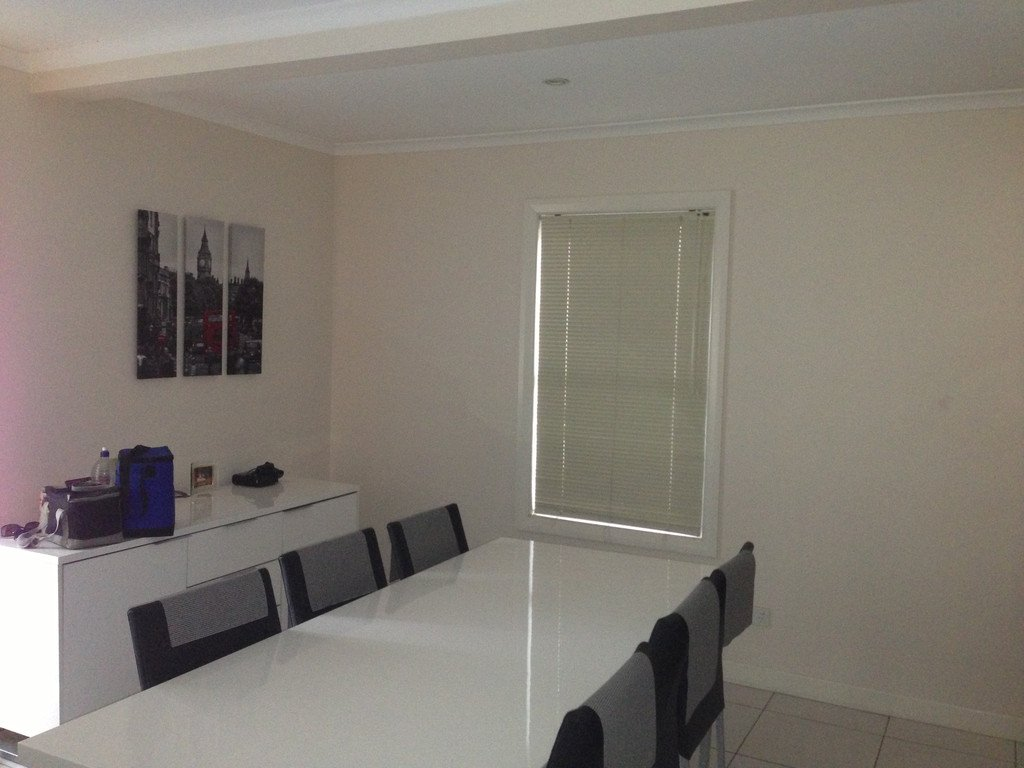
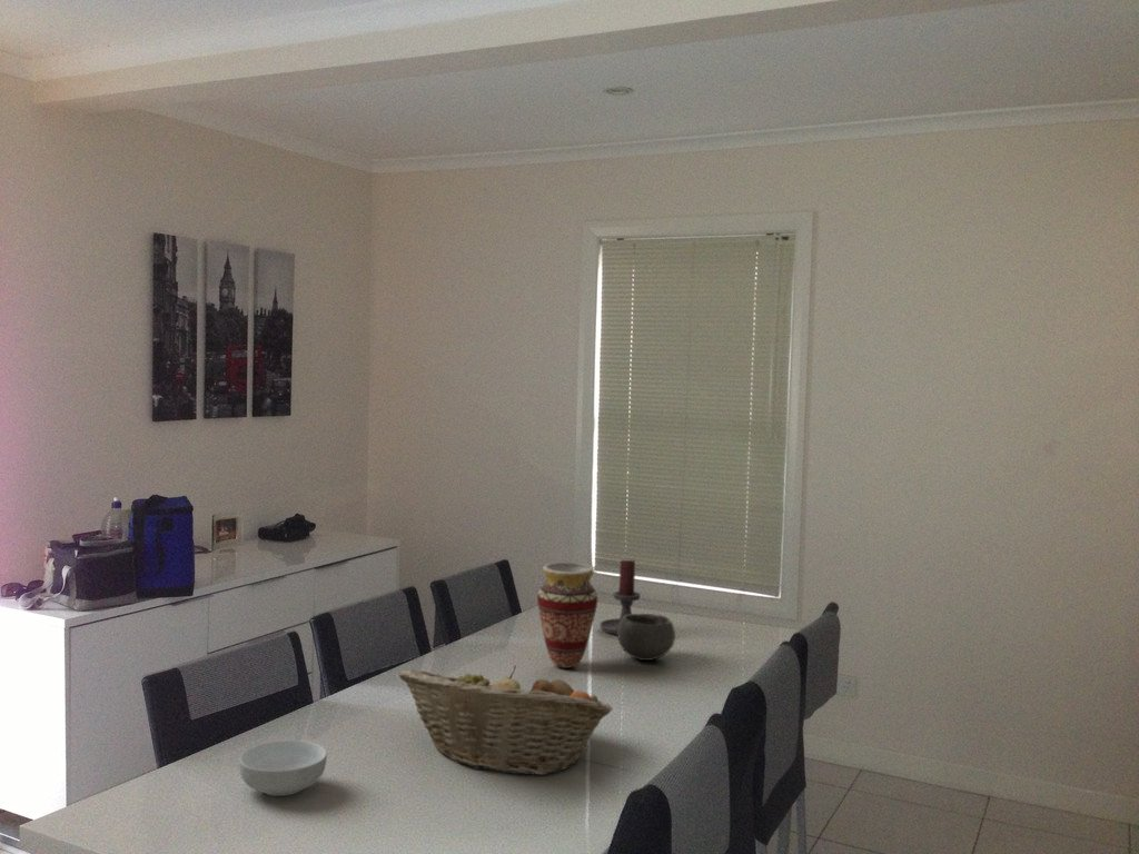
+ candle holder [598,559,642,636]
+ fruit basket [397,665,613,776]
+ bowl [616,613,676,662]
+ cereal bowl [238,739,328,797]
+ vase [536,562,598,669]
